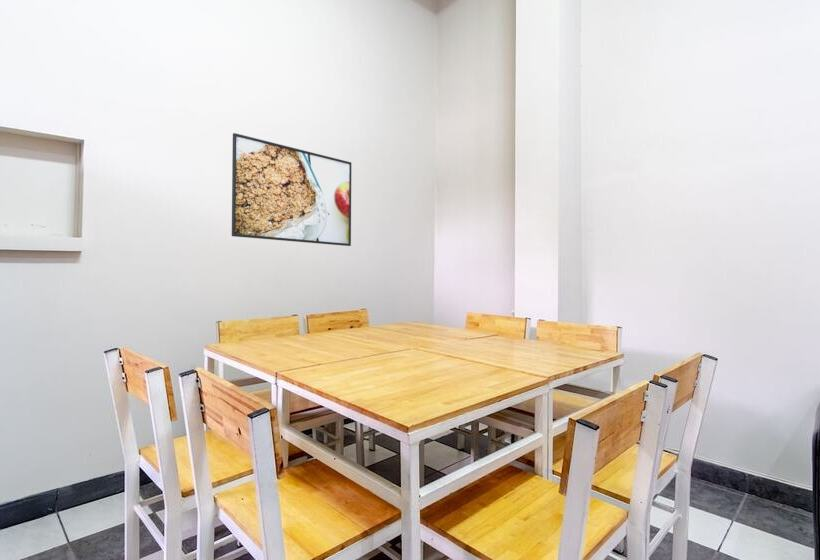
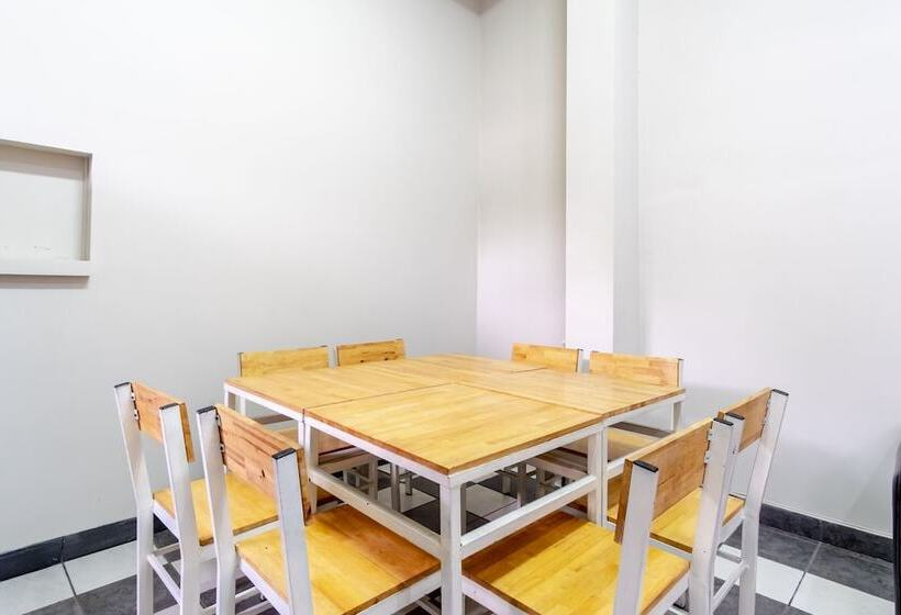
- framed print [231,132,352,247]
